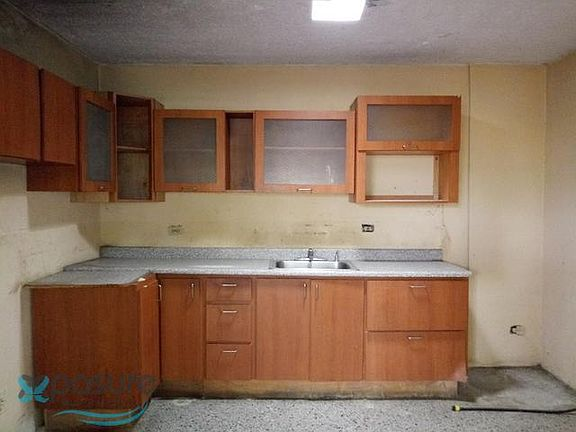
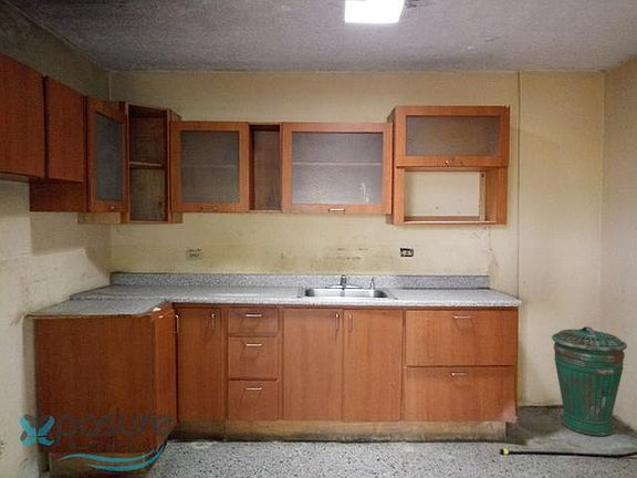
+ trash can [551,325,628,437]
